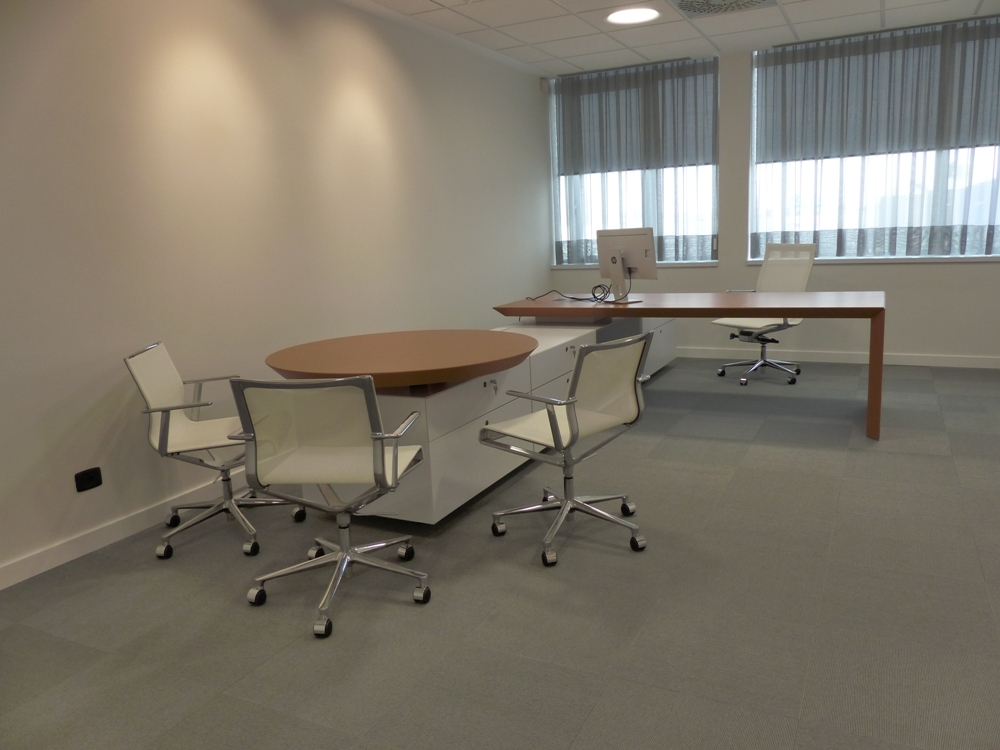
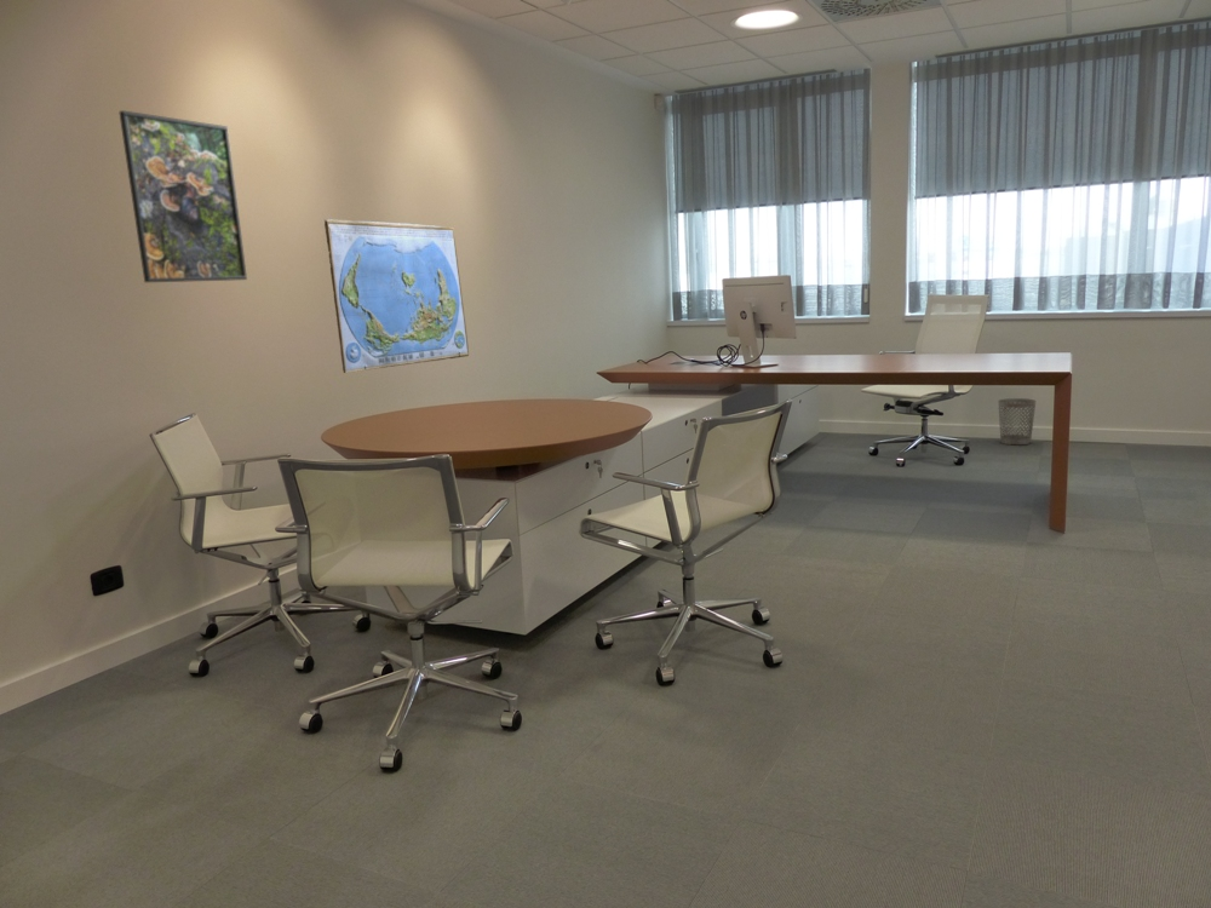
+ world map [323,218,470,374]
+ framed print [117,109,248,283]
+ wastebasket [997,397,1037,446]
